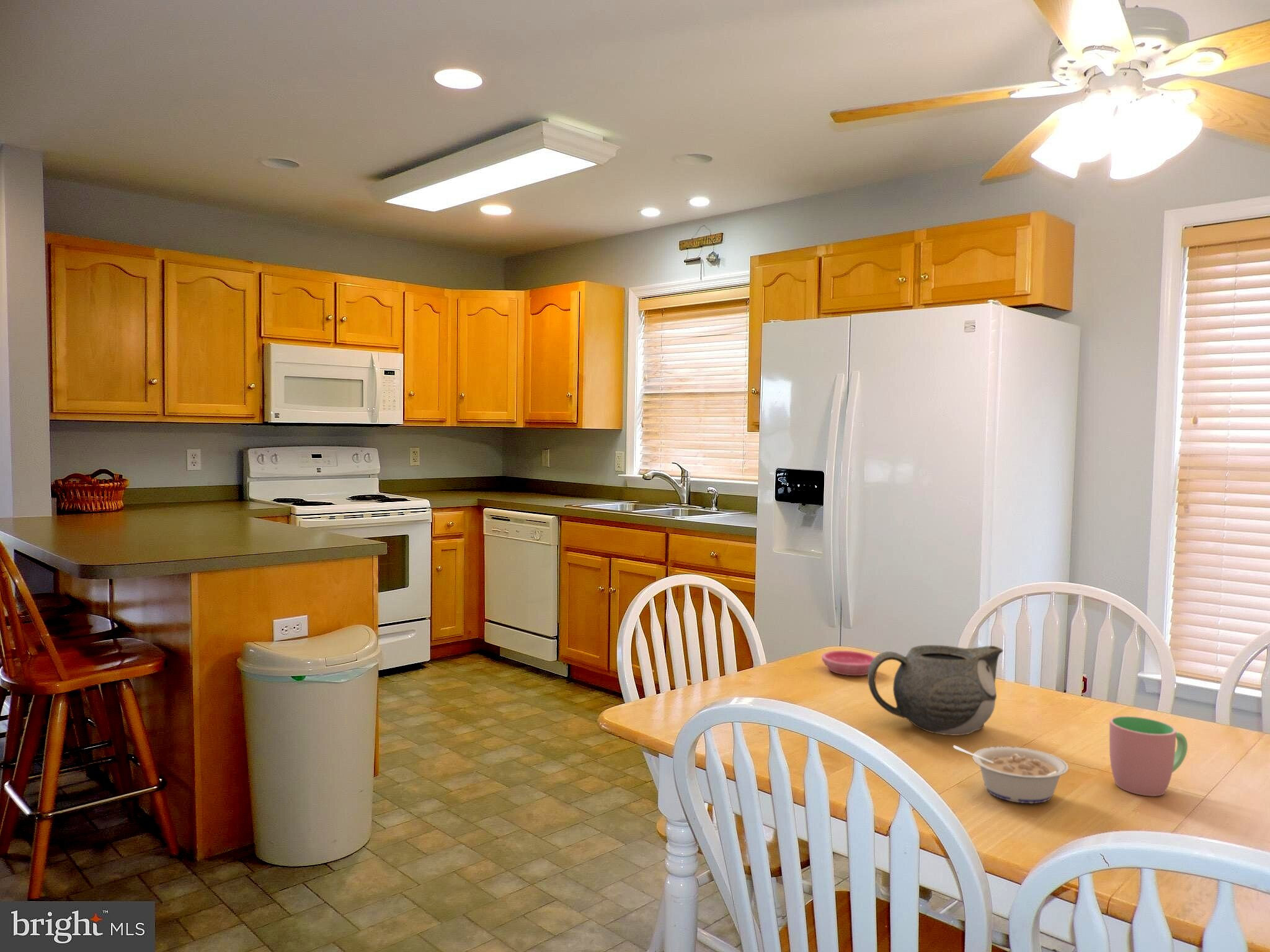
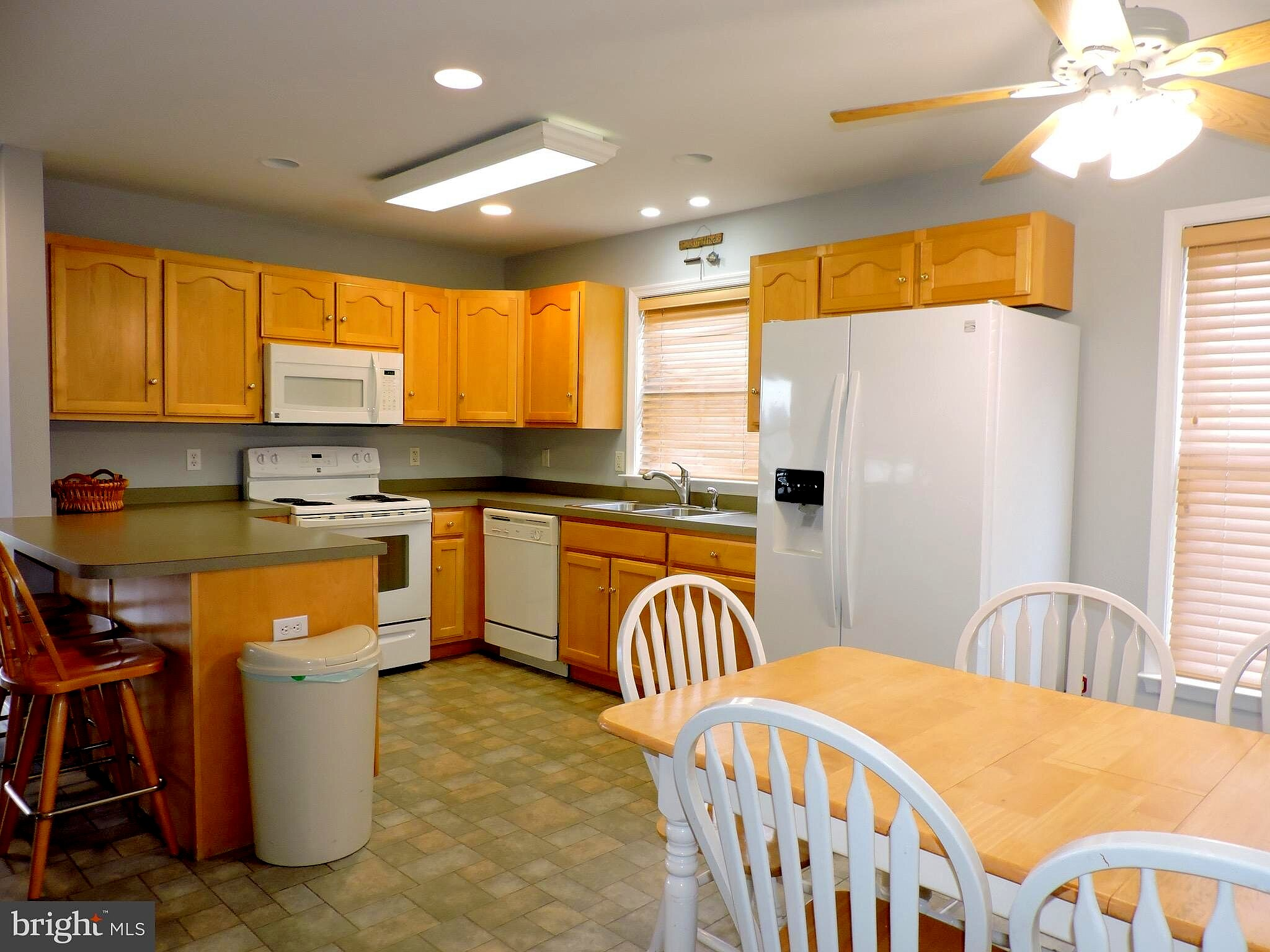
- teapot [867,645,1004,736]
- cup [1109,715,1188,797]
- saucer [821,650,876,676]
- legume [952,744,1069,804]
